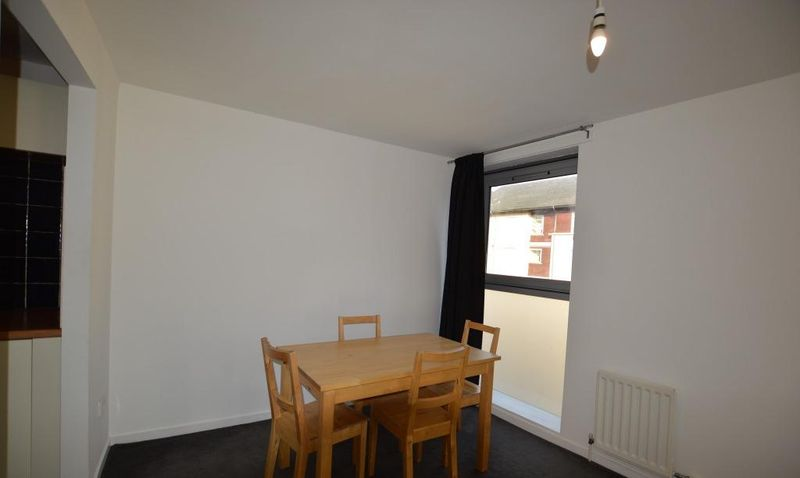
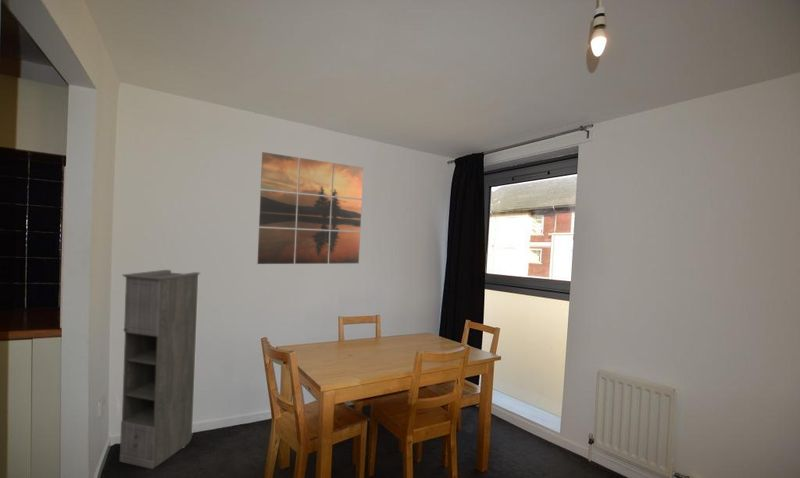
+ storage cabinet [119,269,201,470]
+ wall art [256,151,364,265]
